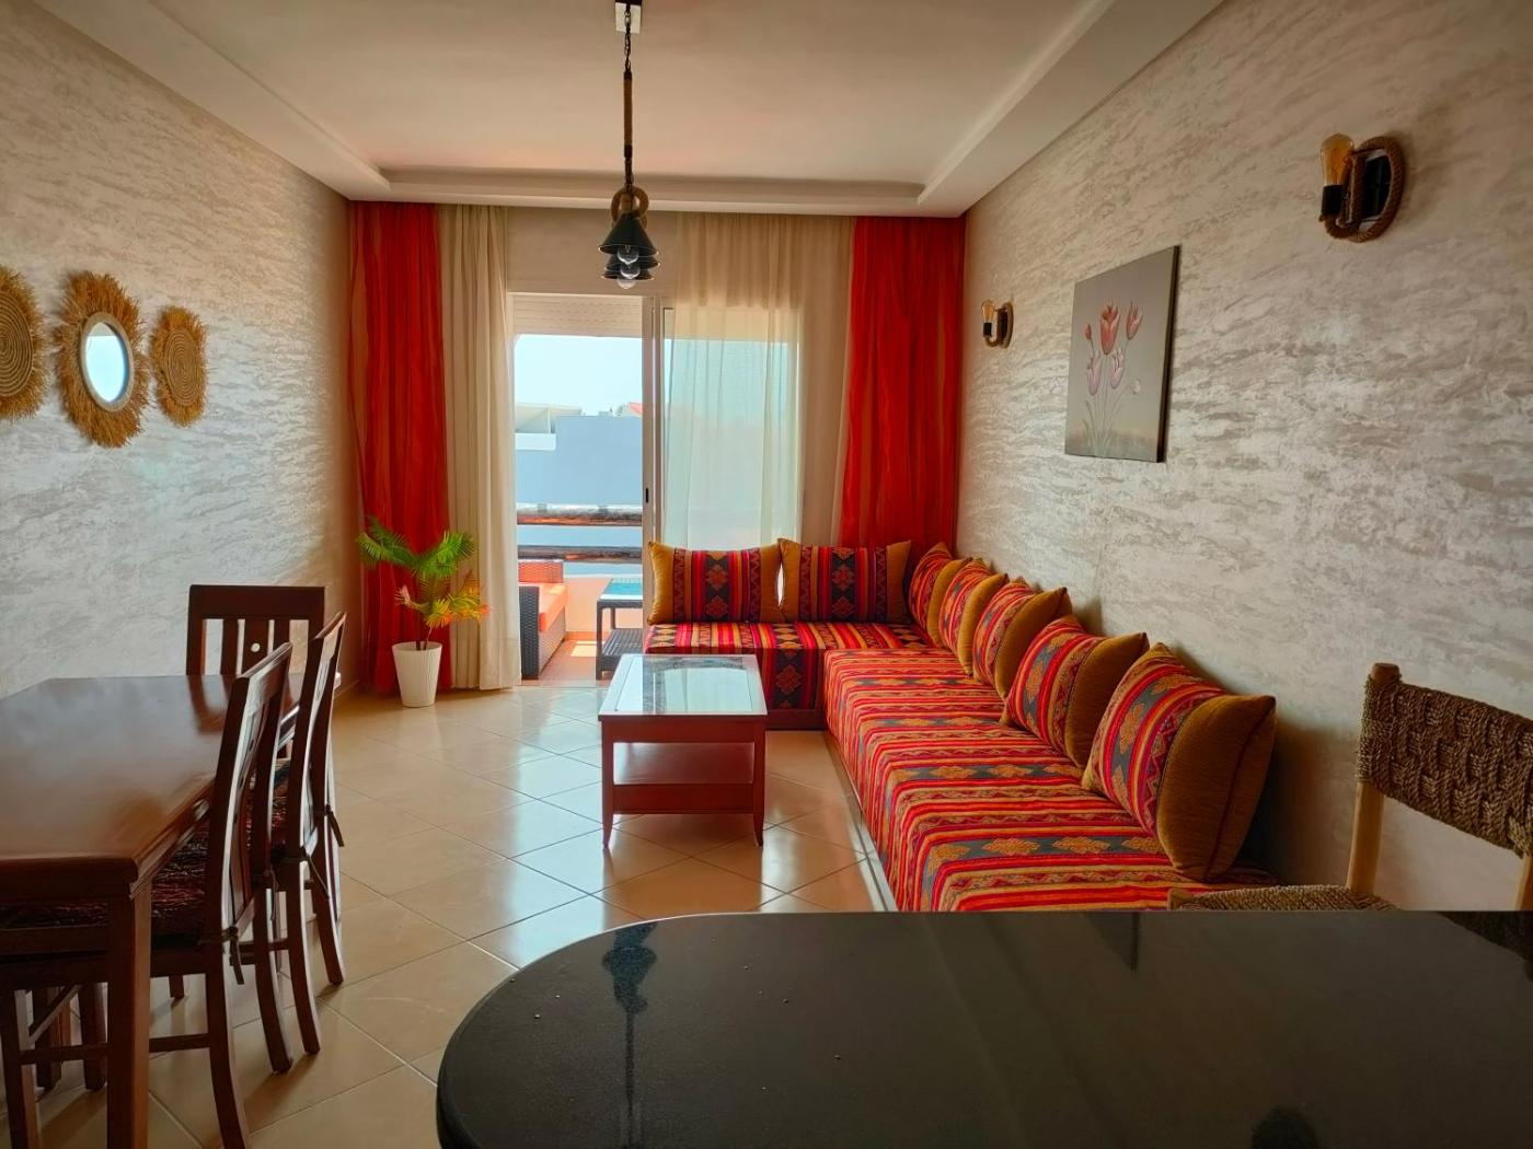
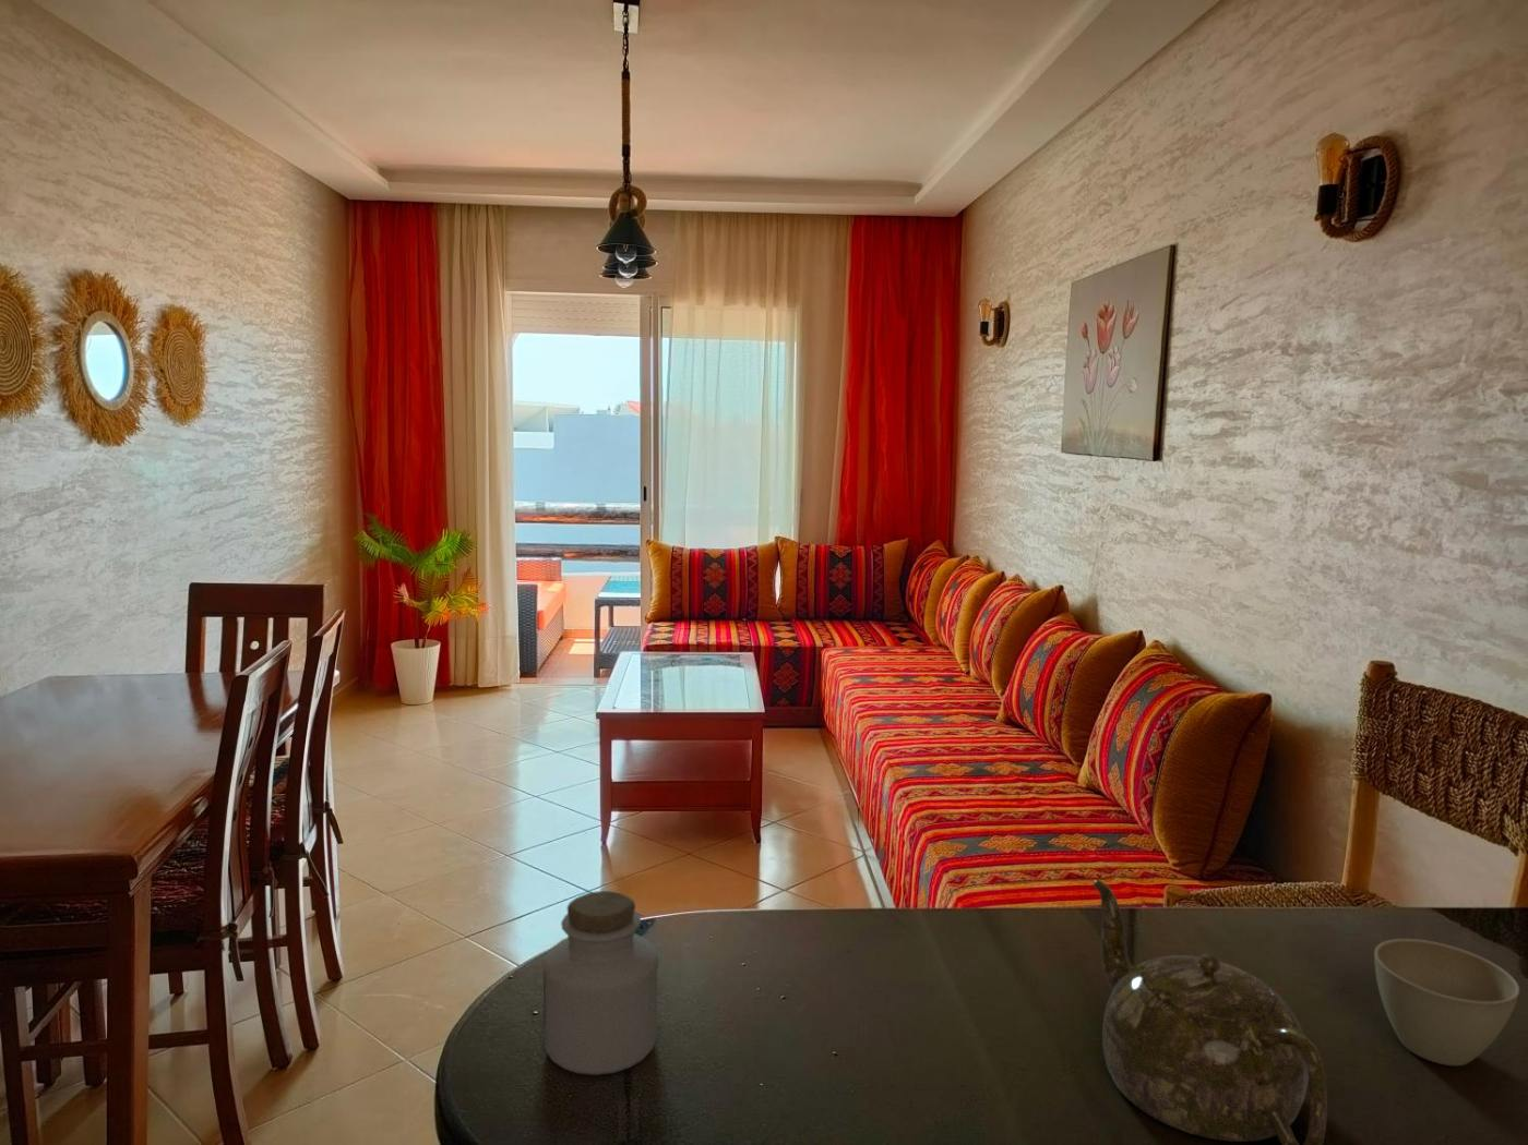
+ teapot [1092,879,1328,1145]
+ jar [543,890,659,1076]
+ flower pot [1373,938,1521,1067]
